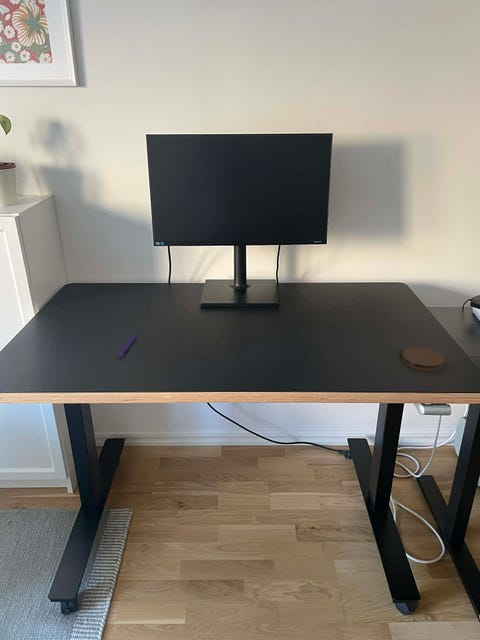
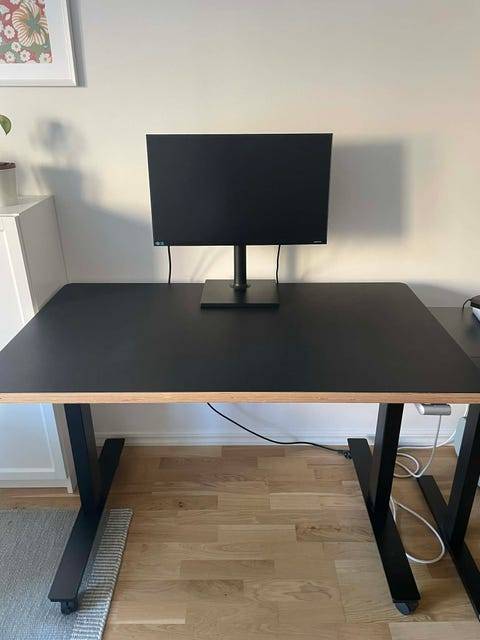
- coaster [401,346,446,372]
- pen [117,334,137,358]
